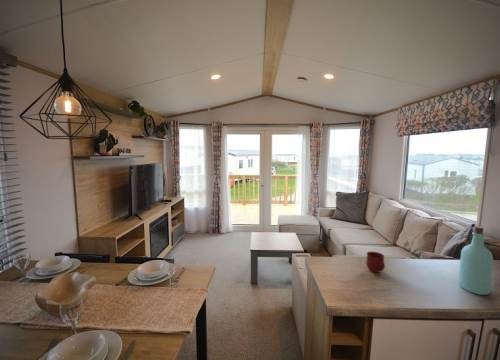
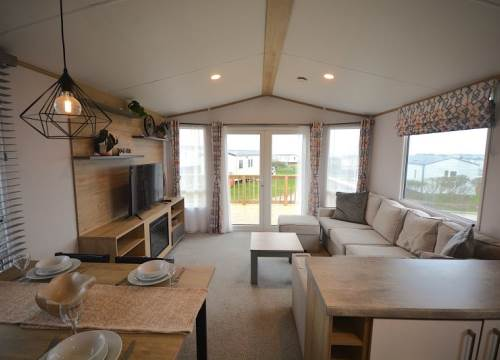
- mug [365,251,386,274]
- bottle [457,225,494,296]
